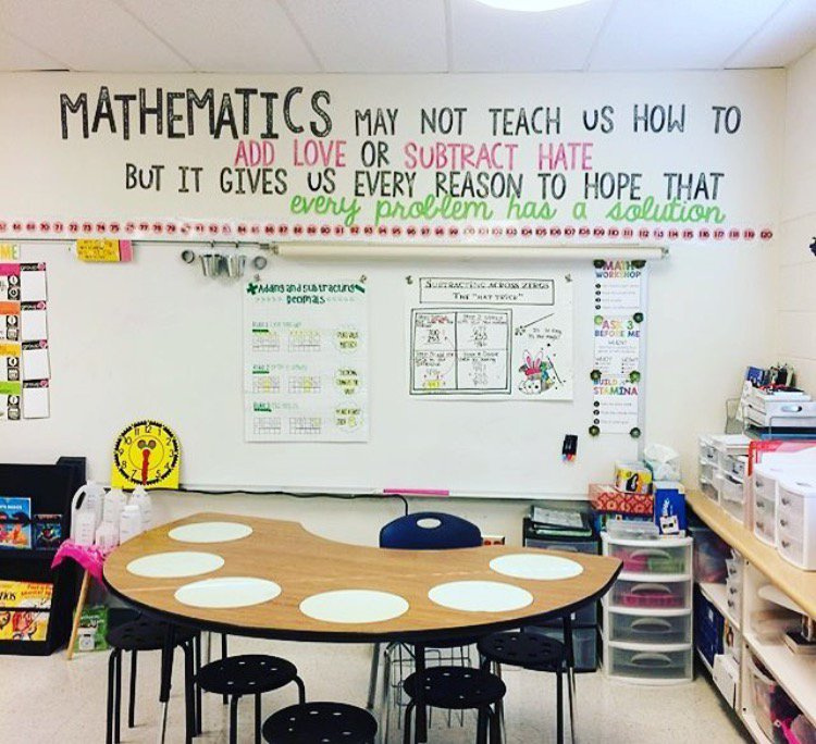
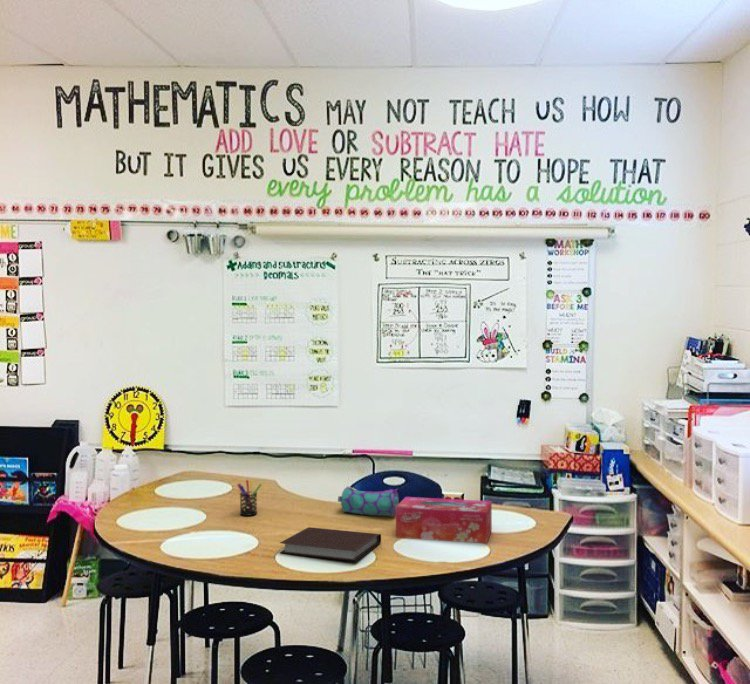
+ notebook [279,526,382,562]
+ pen holder [236,479,263,517]
+ pencil case [337,485,400,517]
+ tissue box [395,496,493,545]
